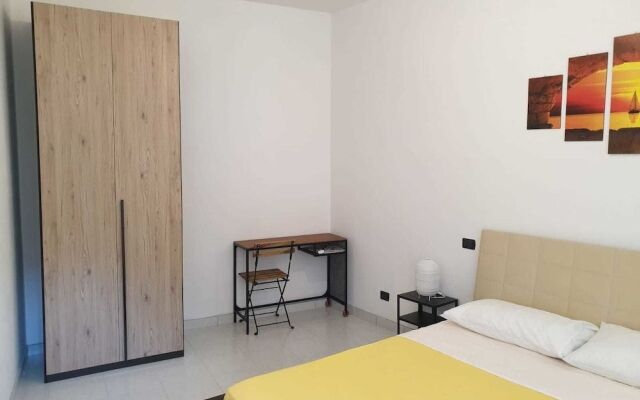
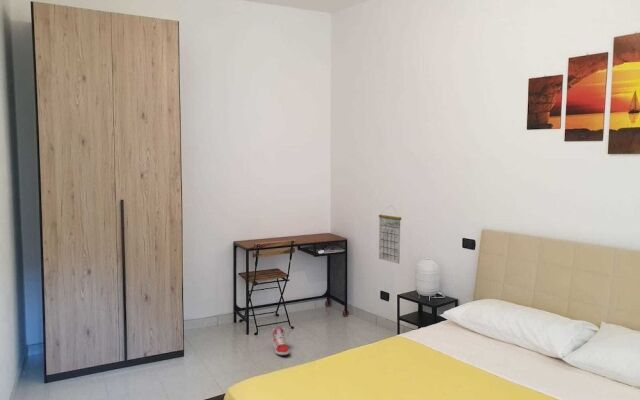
+ calendar [378,204,402,265]
+ sneaker [271,326,291,356]
